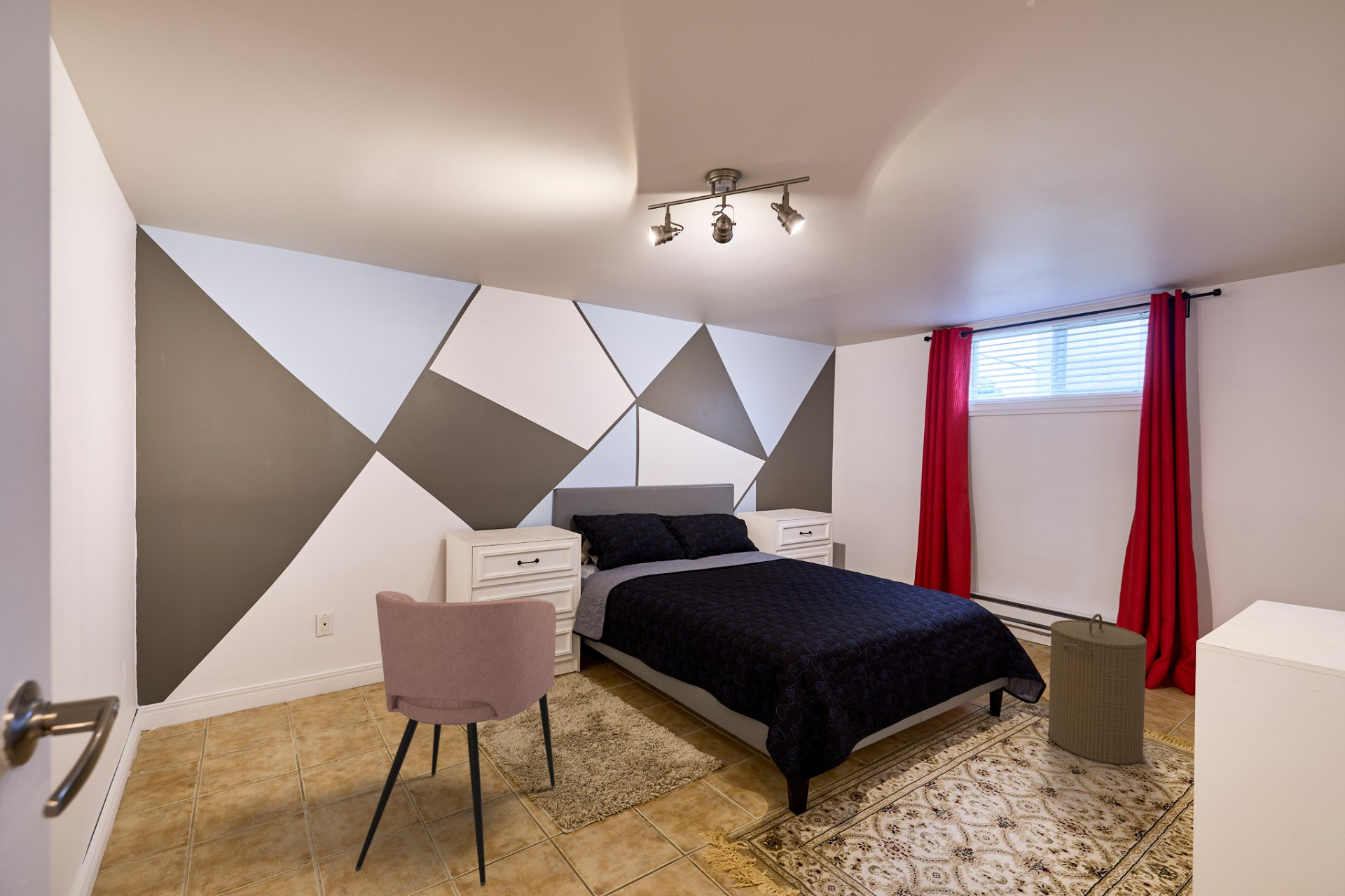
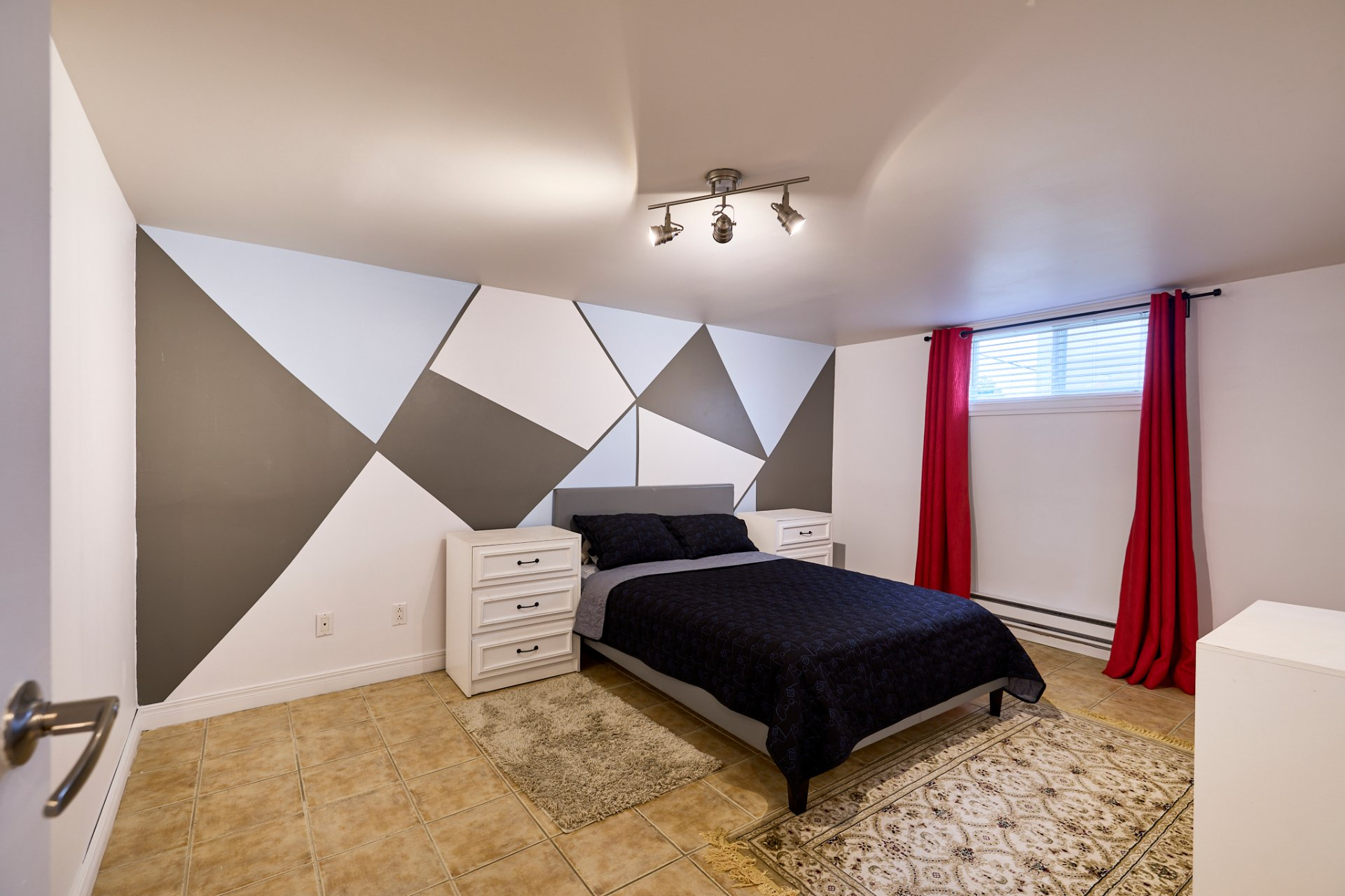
- armchair [354,591,557,887]
- laundry hamper [1048,613,1147,766]
